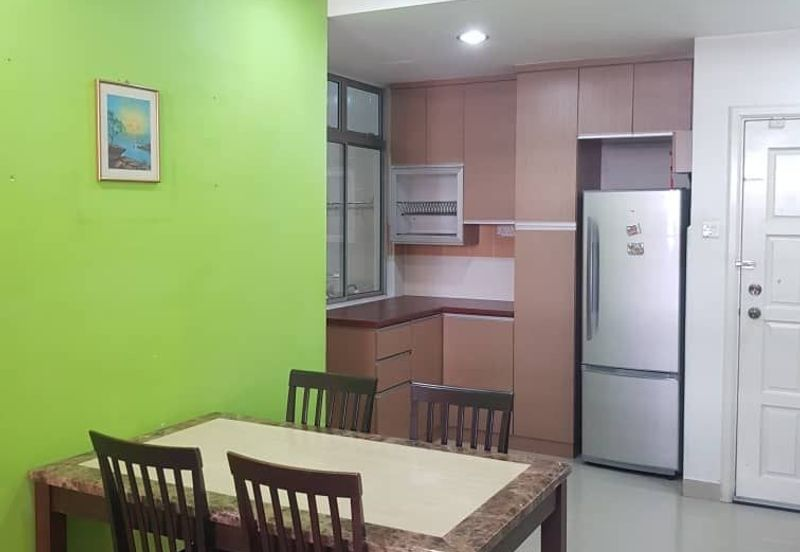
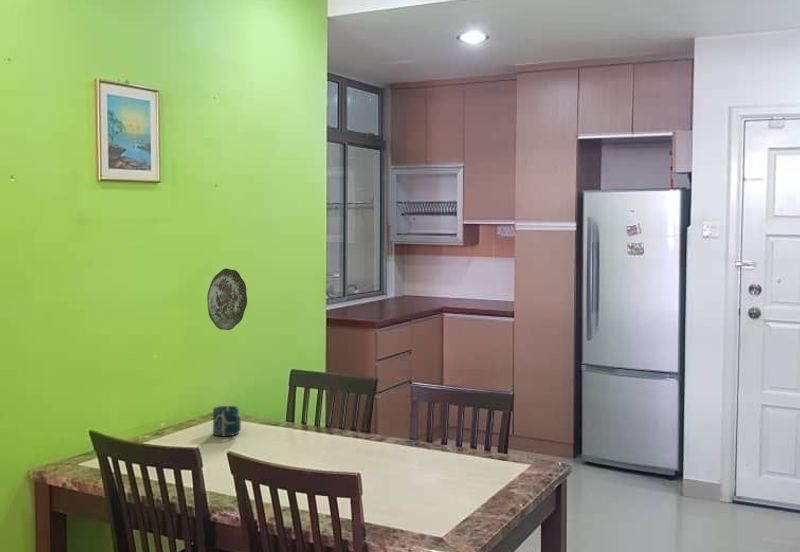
+ cup [212,405,242,437]
+ decorative plate [206,267,248,331]
